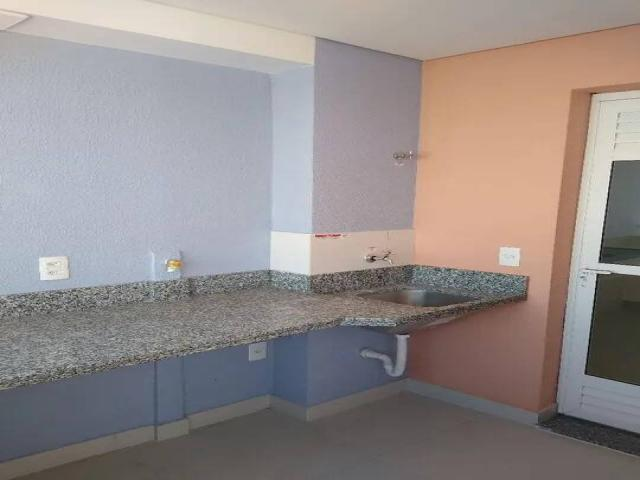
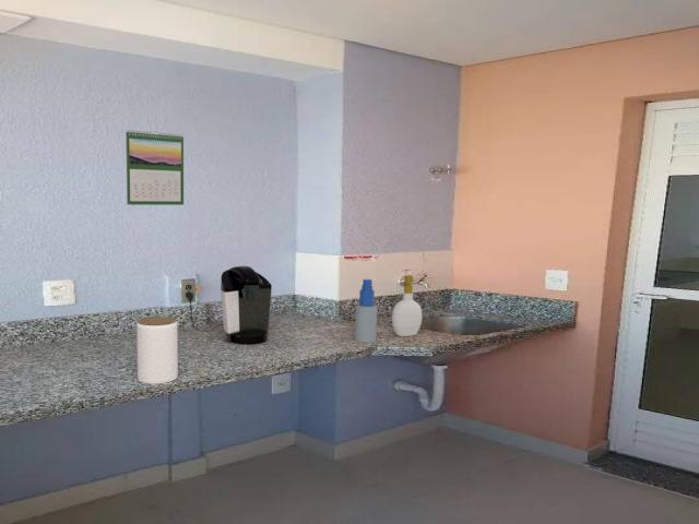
+ soap bottle [391,274,423,337]
+ spray bottle [354,278,378,343]
+ calendar [125,129,185,206]
+ jar [135,315,179,385]
+ coffee maker [180,265,273,346]
